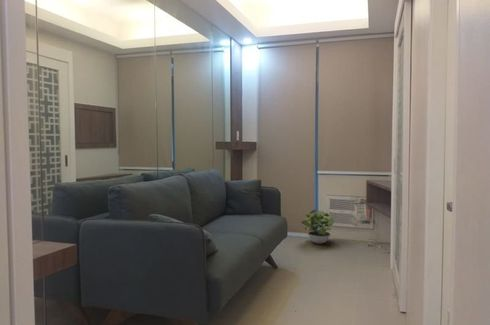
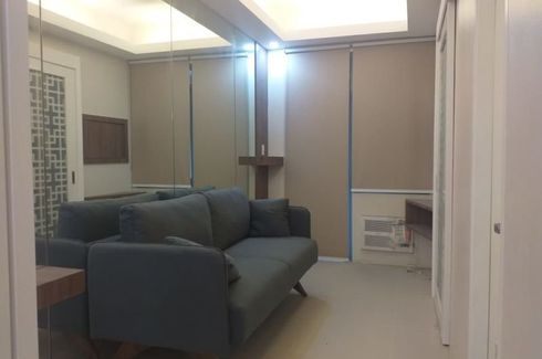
- potted plant [301,209,335,245]
